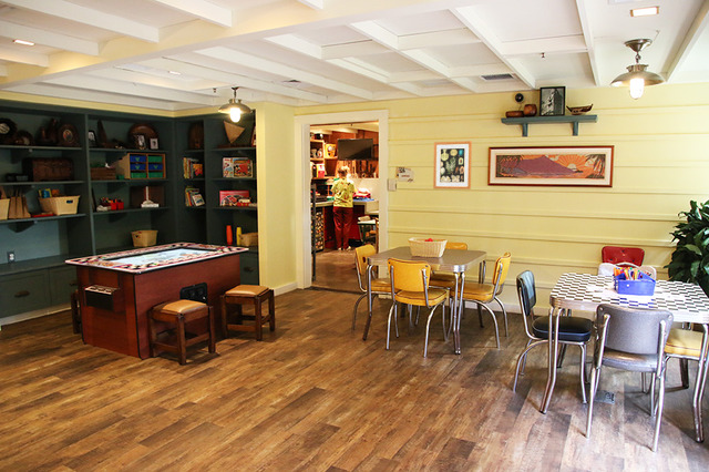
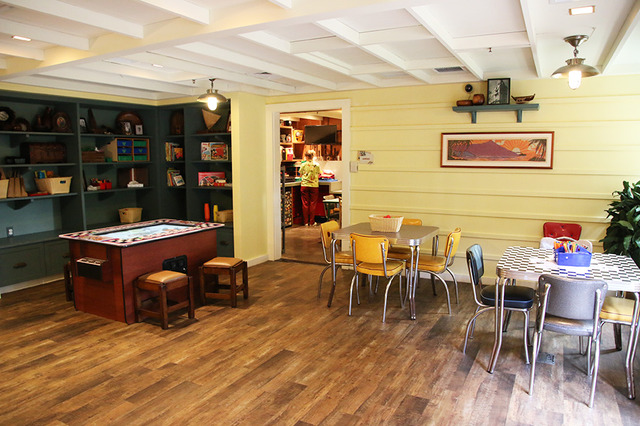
- wall art [432,140,473,191]
